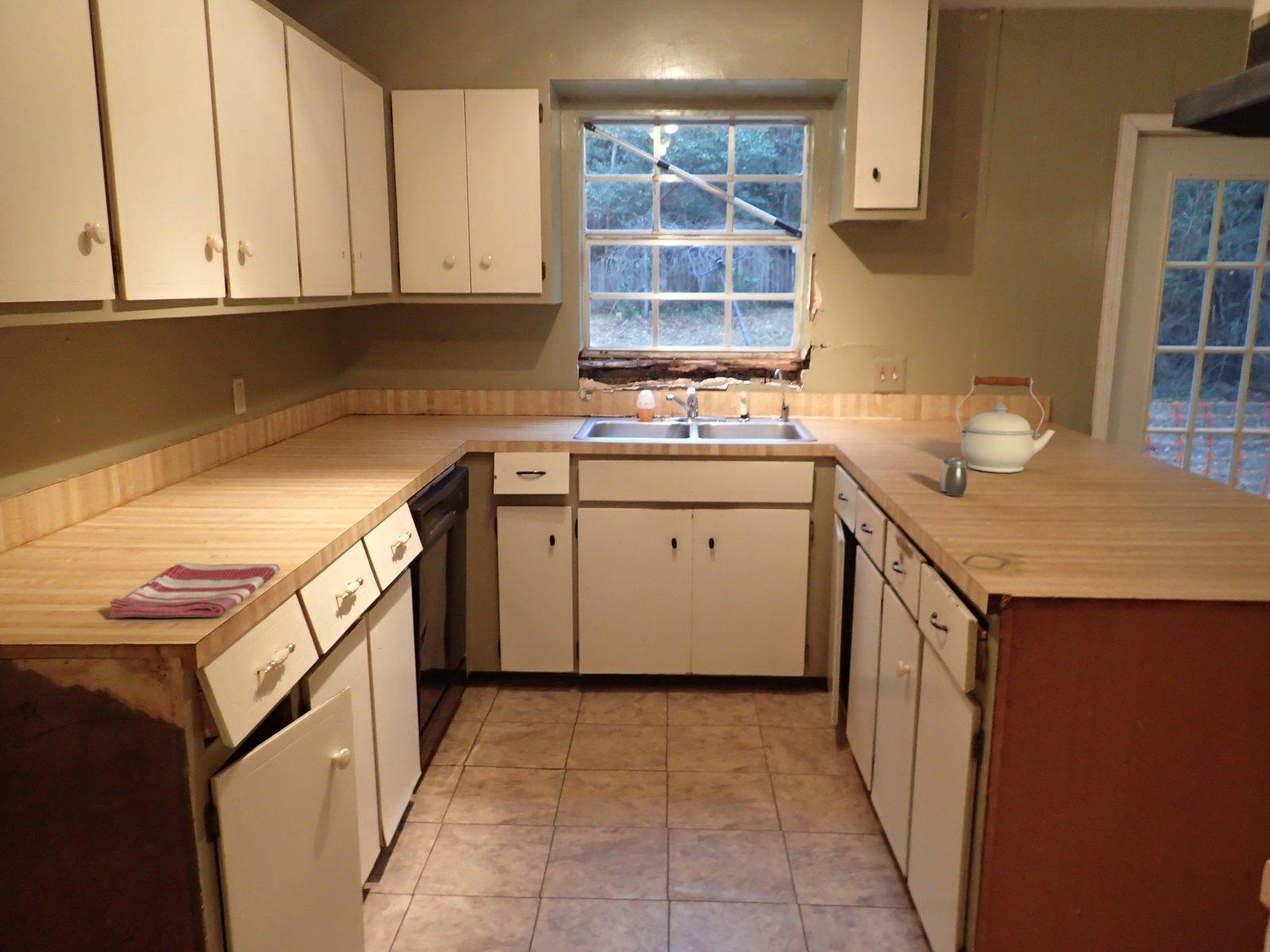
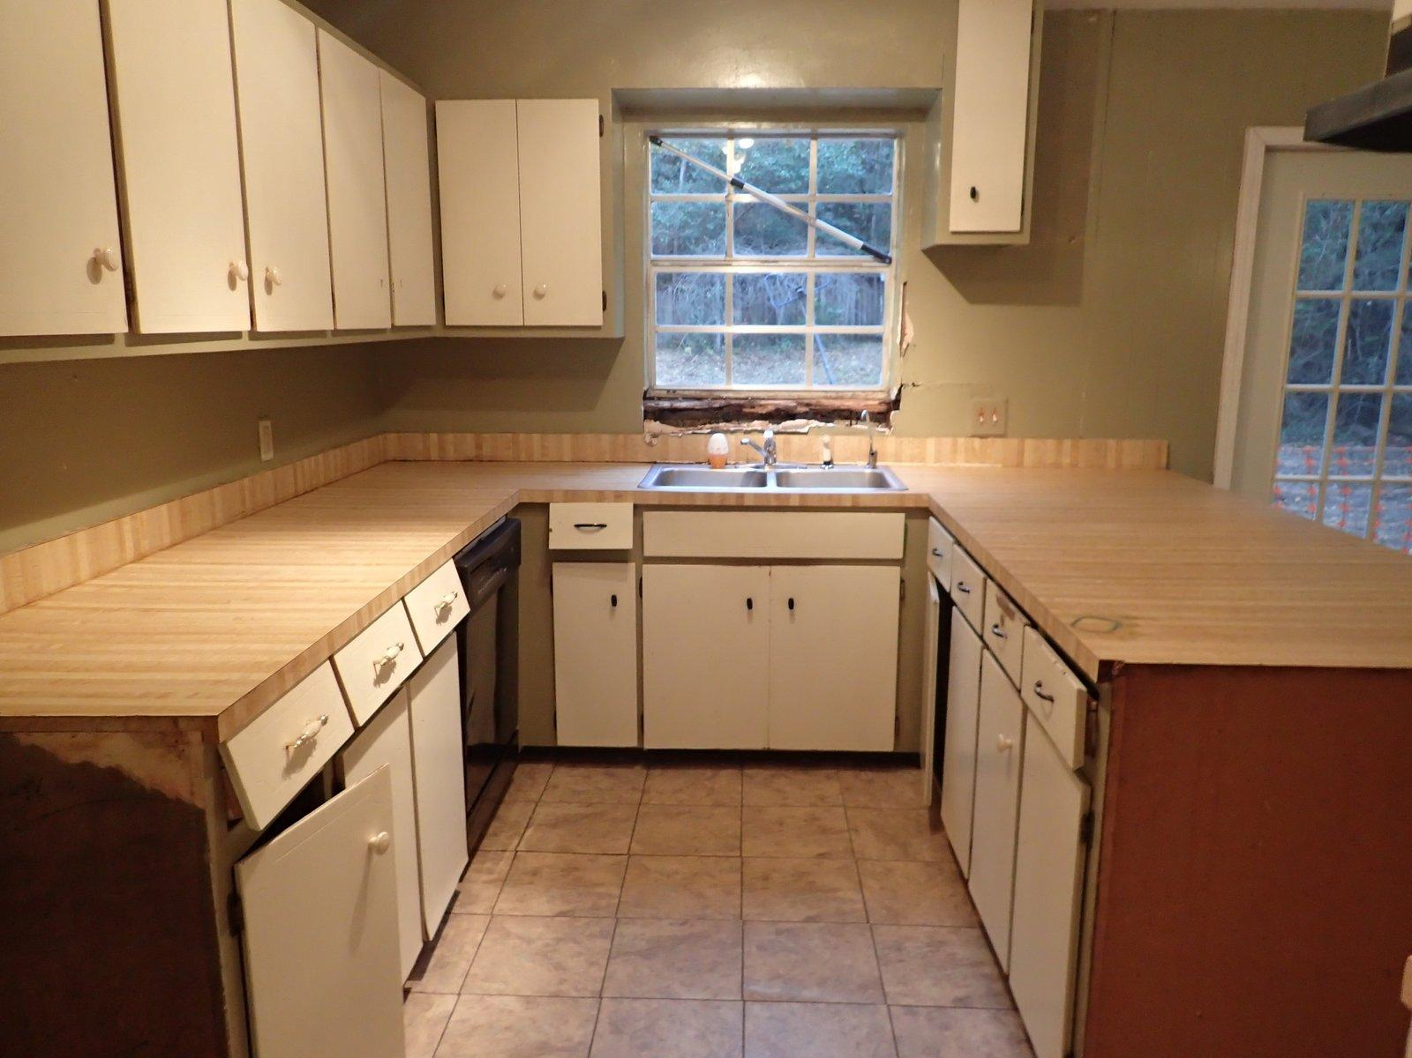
- dish towel [109,562,281,619]
- kettle [956,374,1056,474]
- salt and pepper shaker [938,455,968,497]
